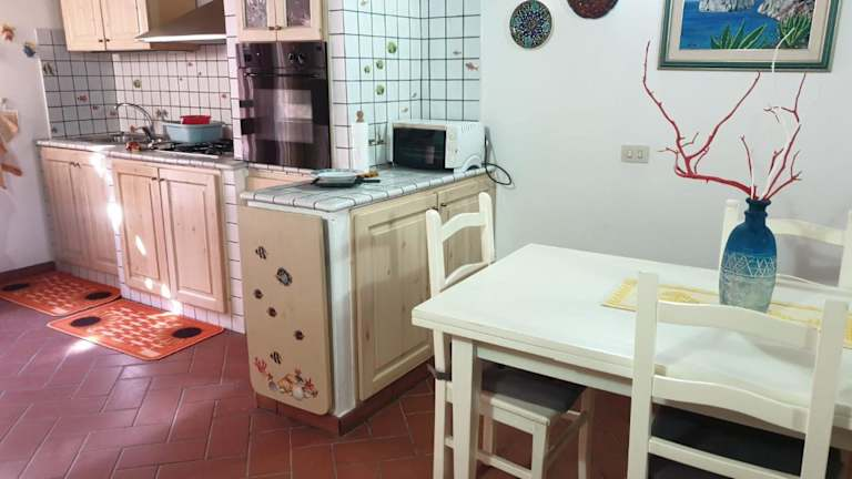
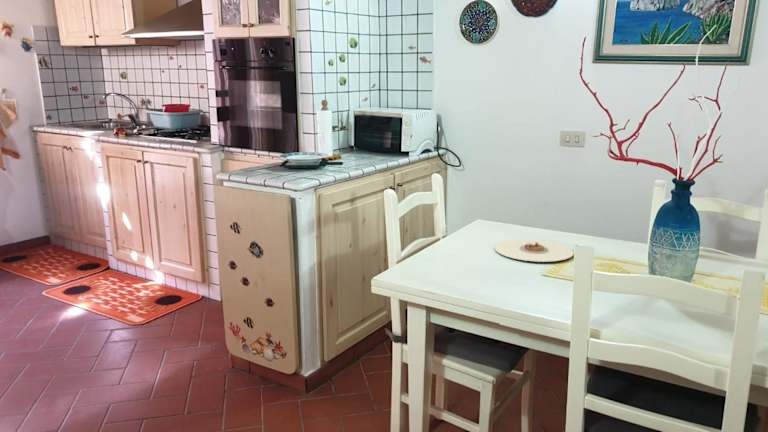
+ plate [493,238,575,263]
